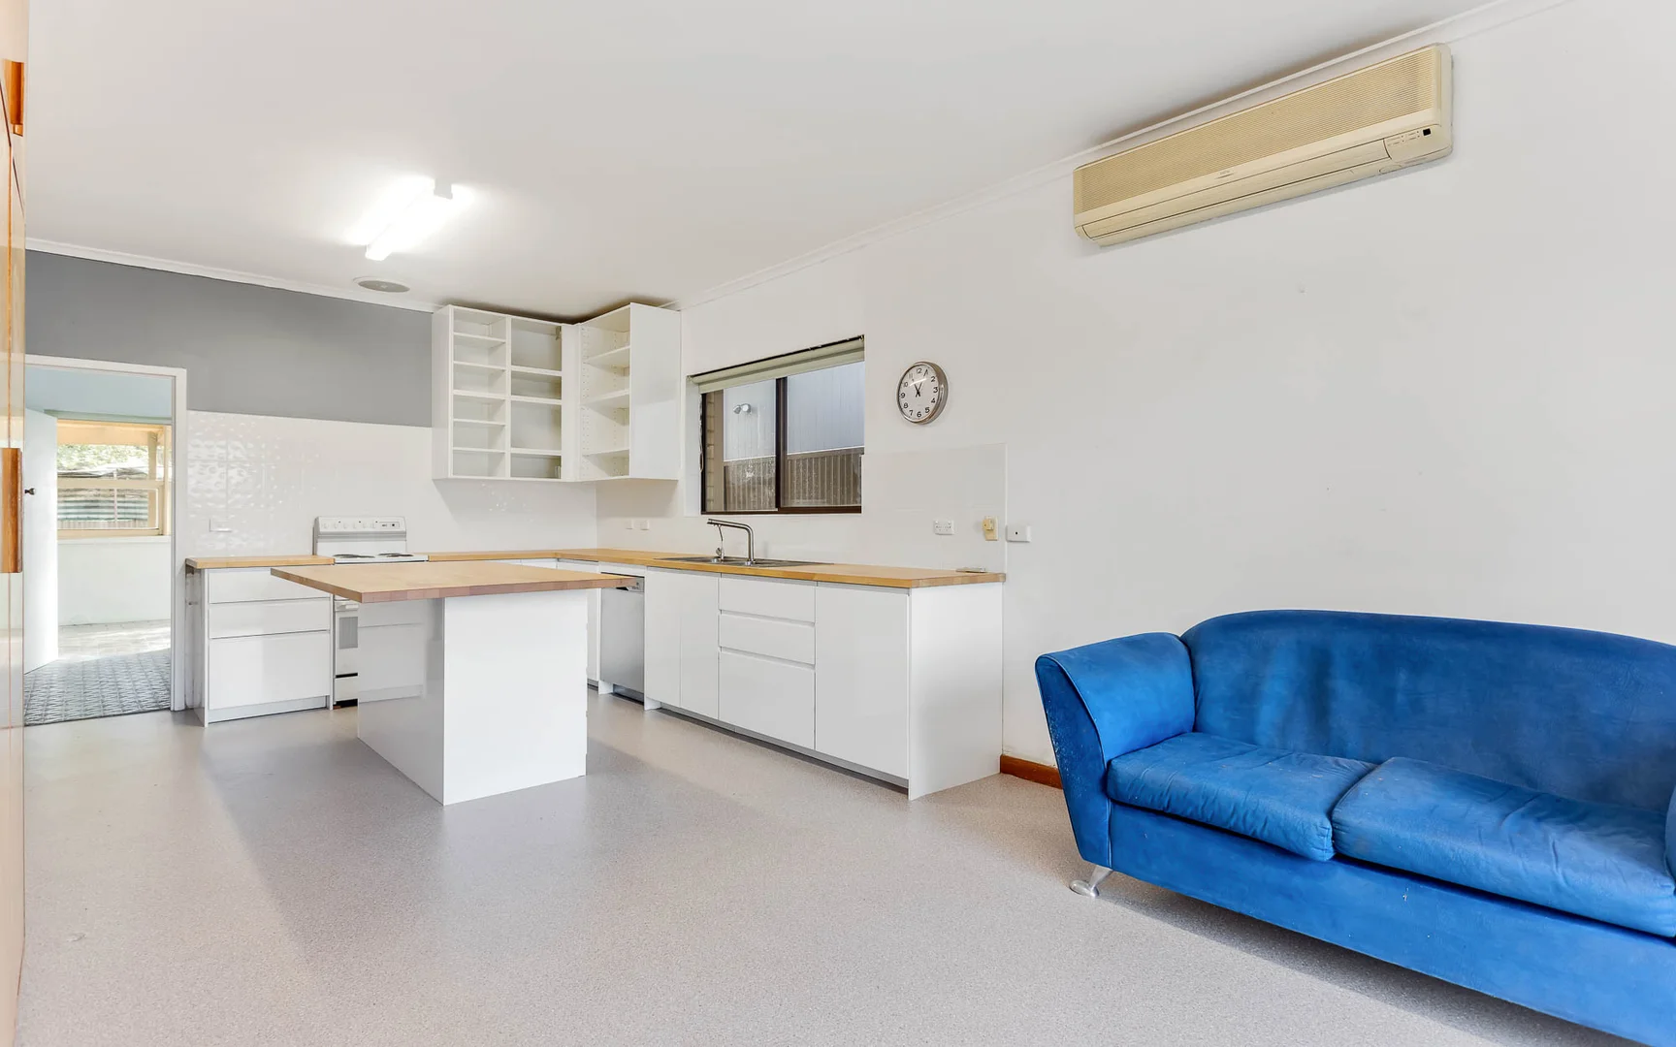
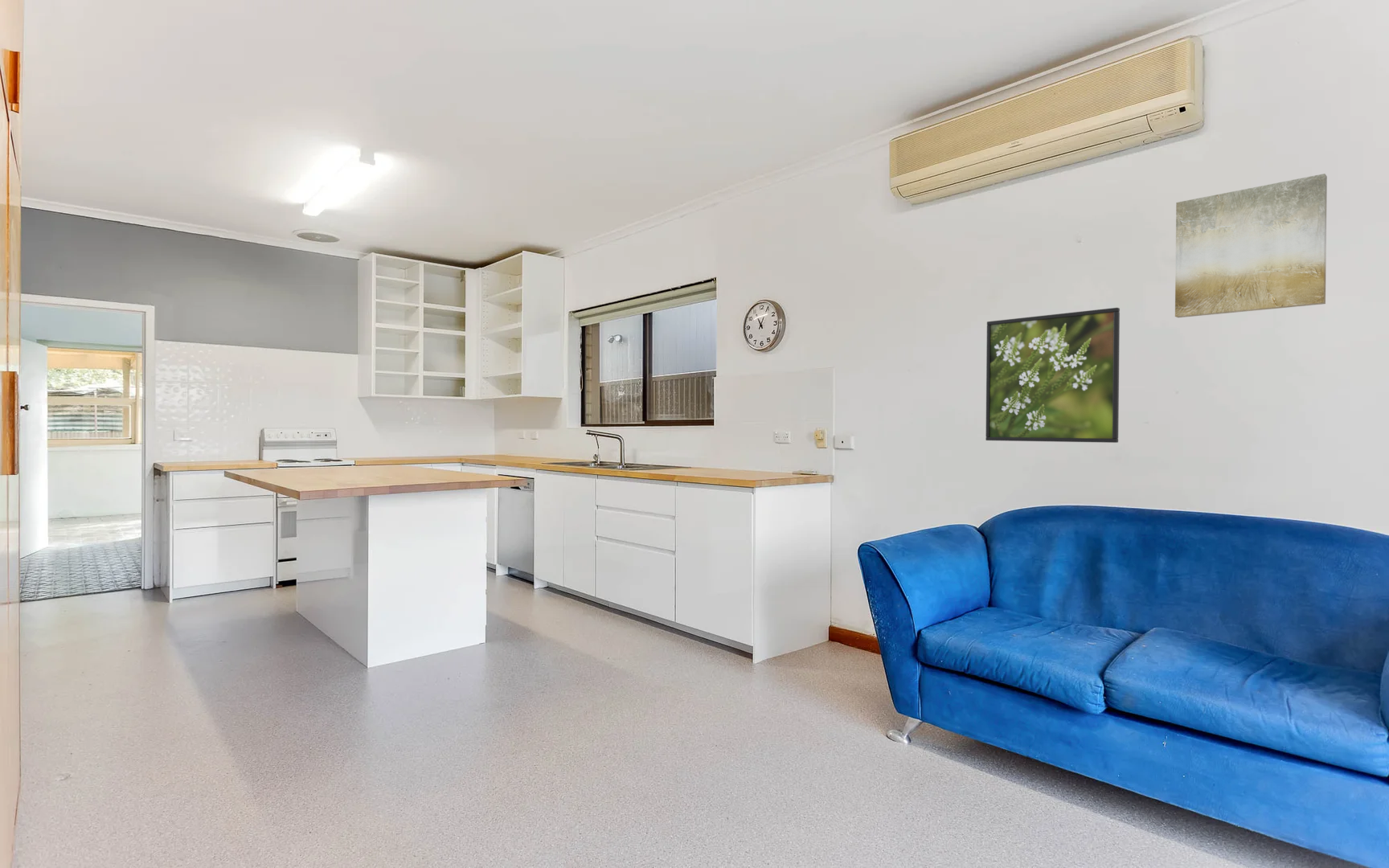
+ wall art [1174,173,1328,318]
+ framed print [985,307,1121,444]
